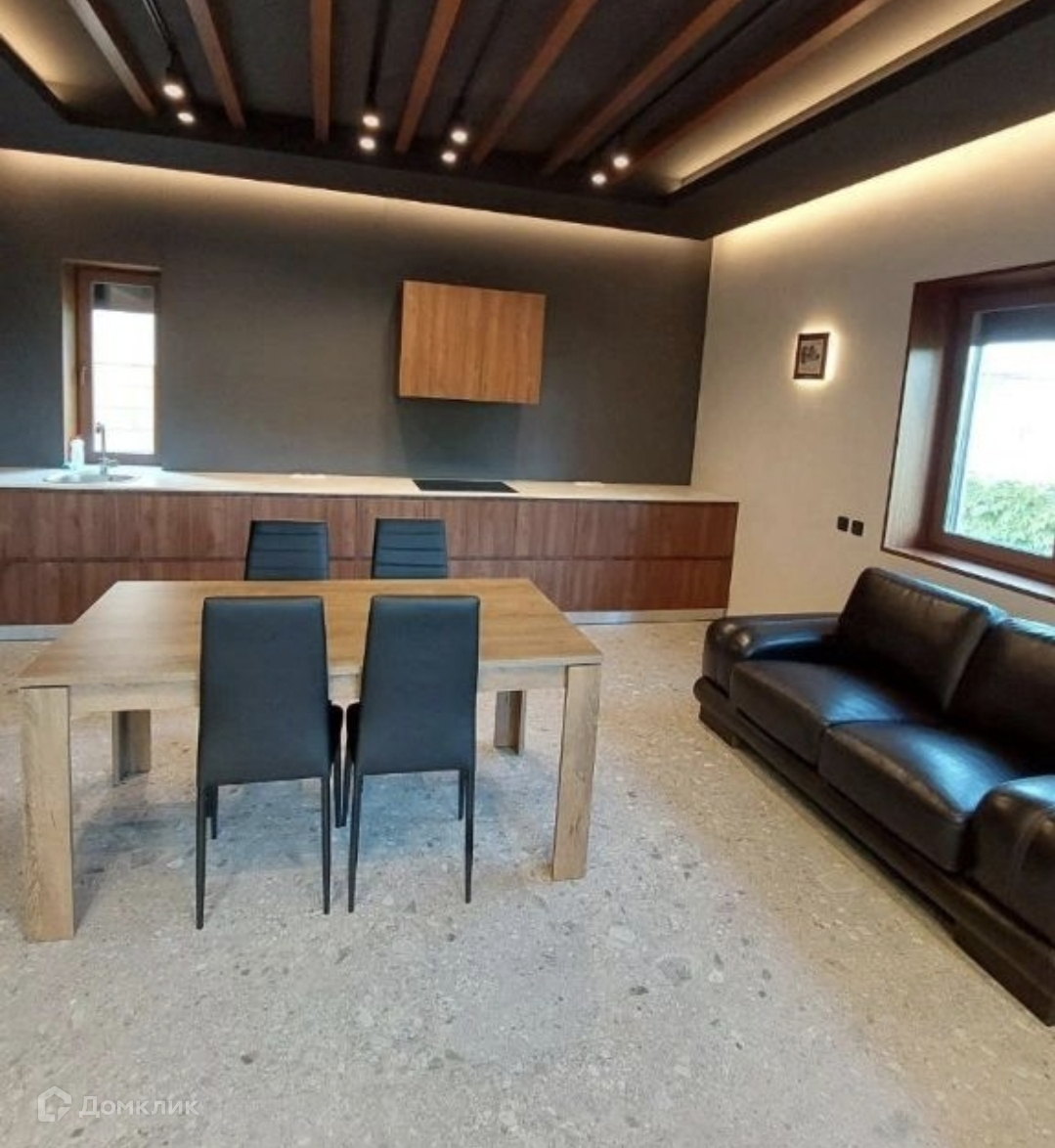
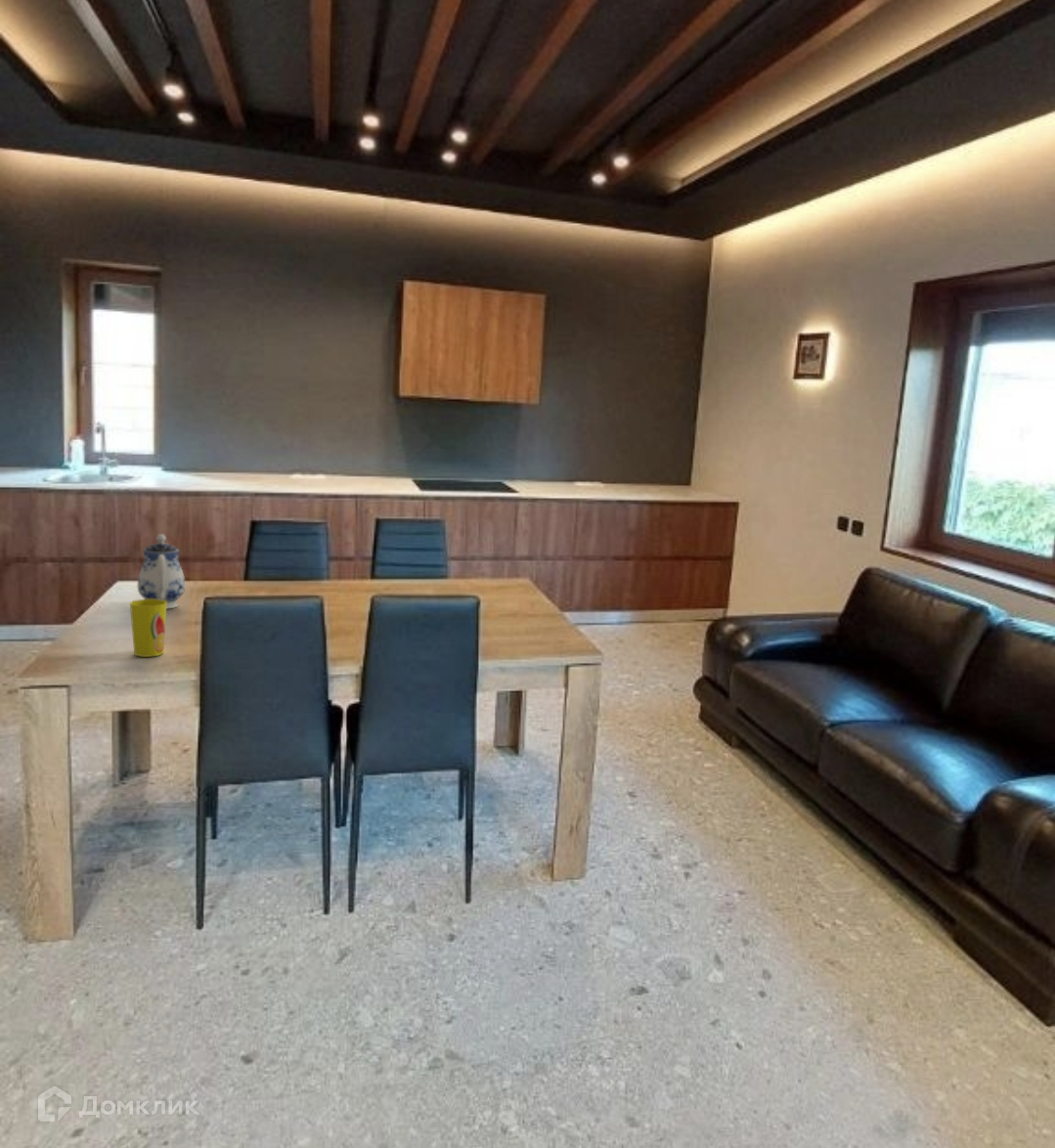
+ cup [129,598,167,658]
+ teapot [137,533,187,610]
